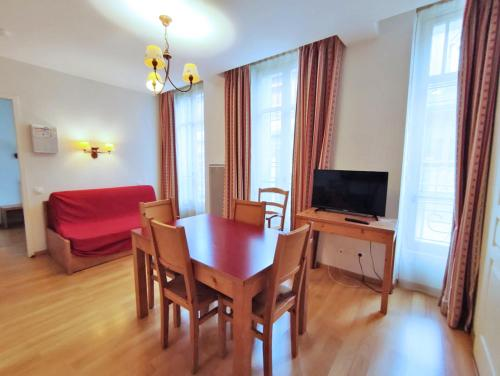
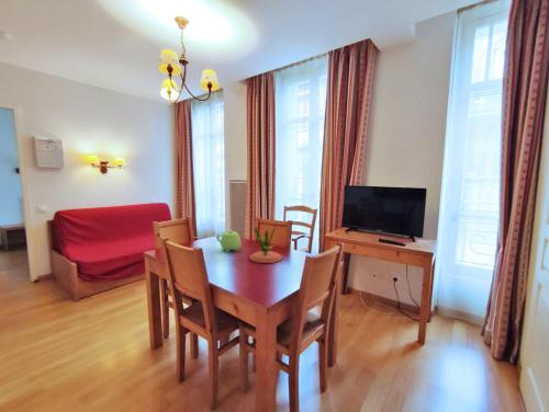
+ plant [249,221,283,264]
+ teapot [215,229,242,253]
